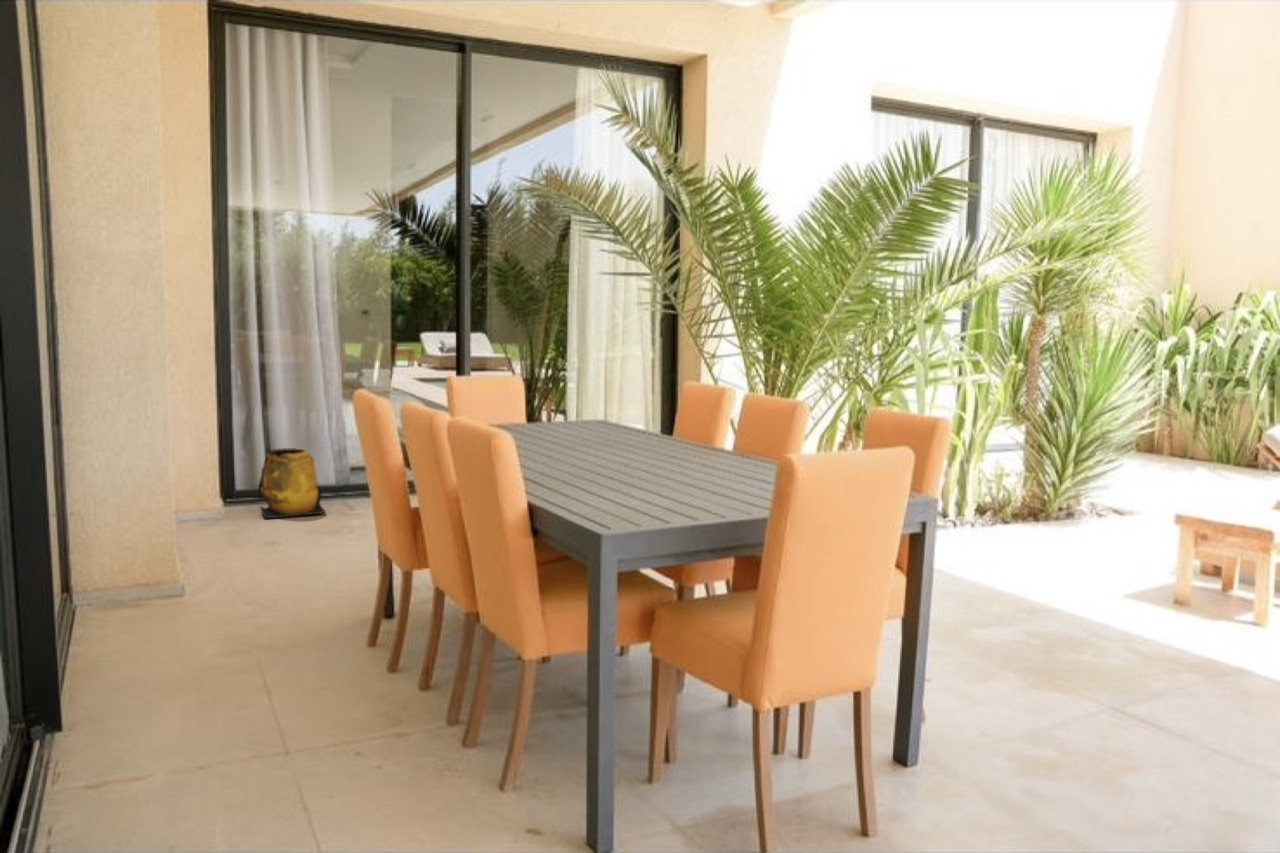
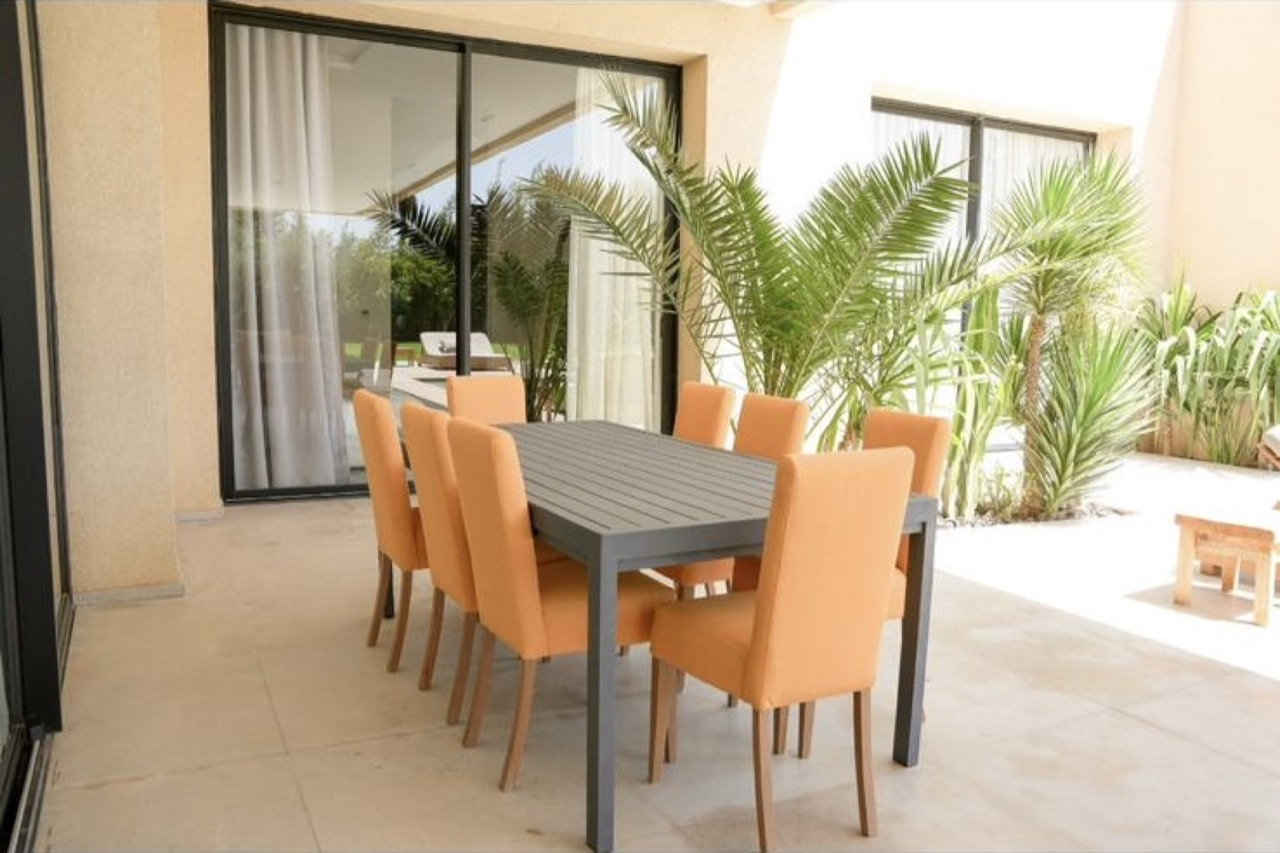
- planter pot [257,447,327,519]
